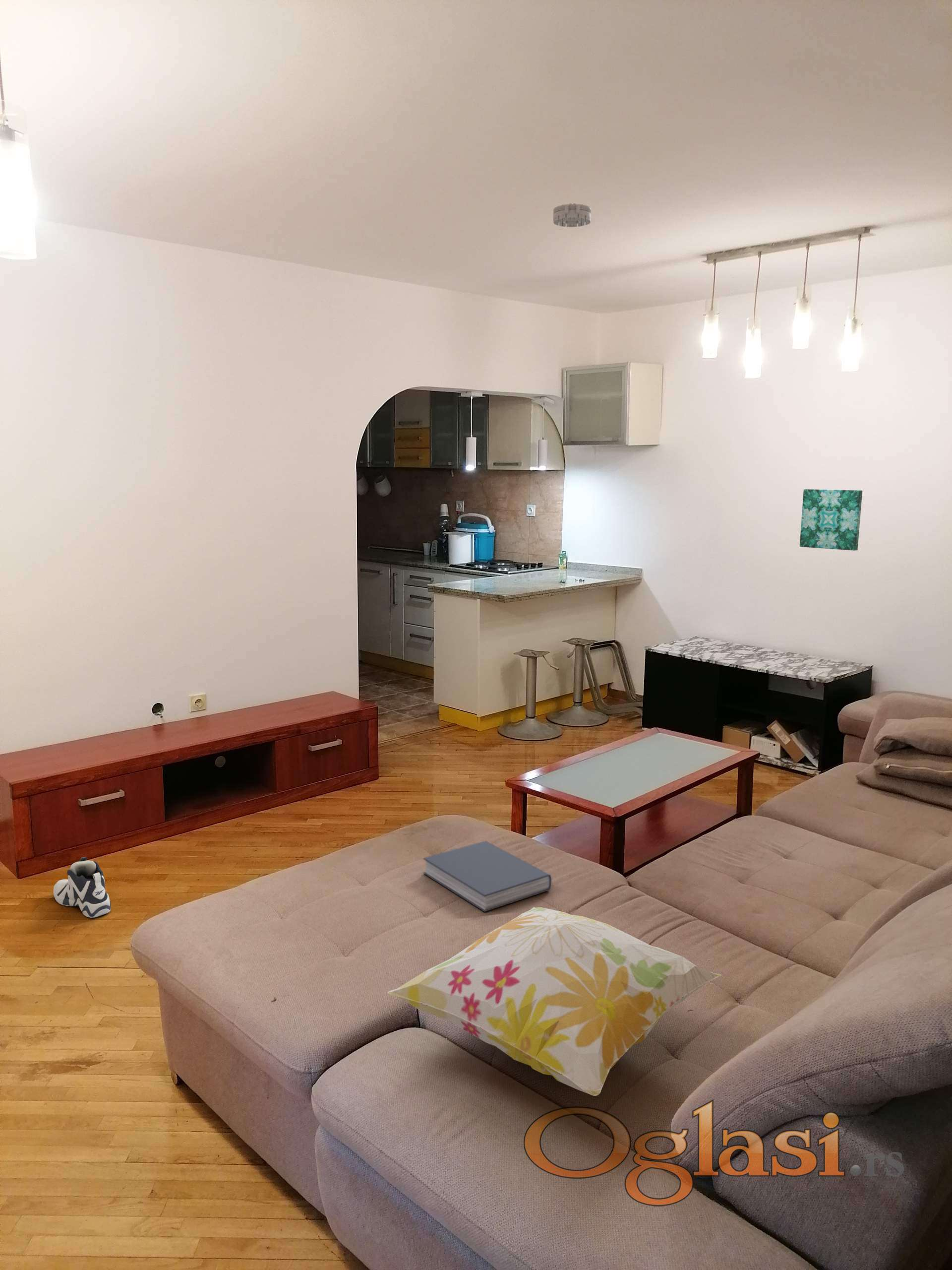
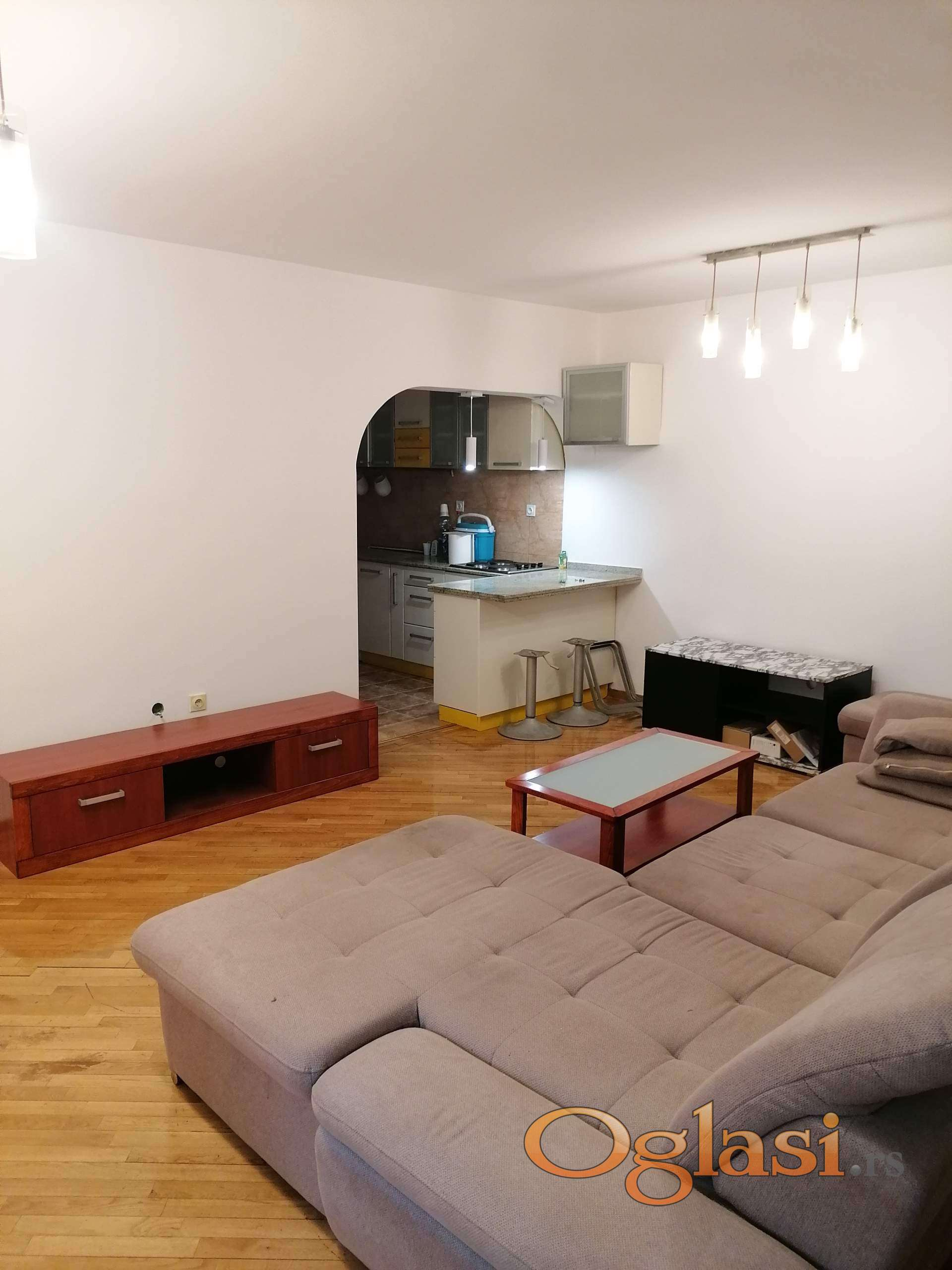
- wall art [799,489,863,551]
- smoke detector [553,203,592,228]
- decorative pillow [387,906,721,1096]
- sneaker [53,856,111,918]
- book [423,840,552,912]
